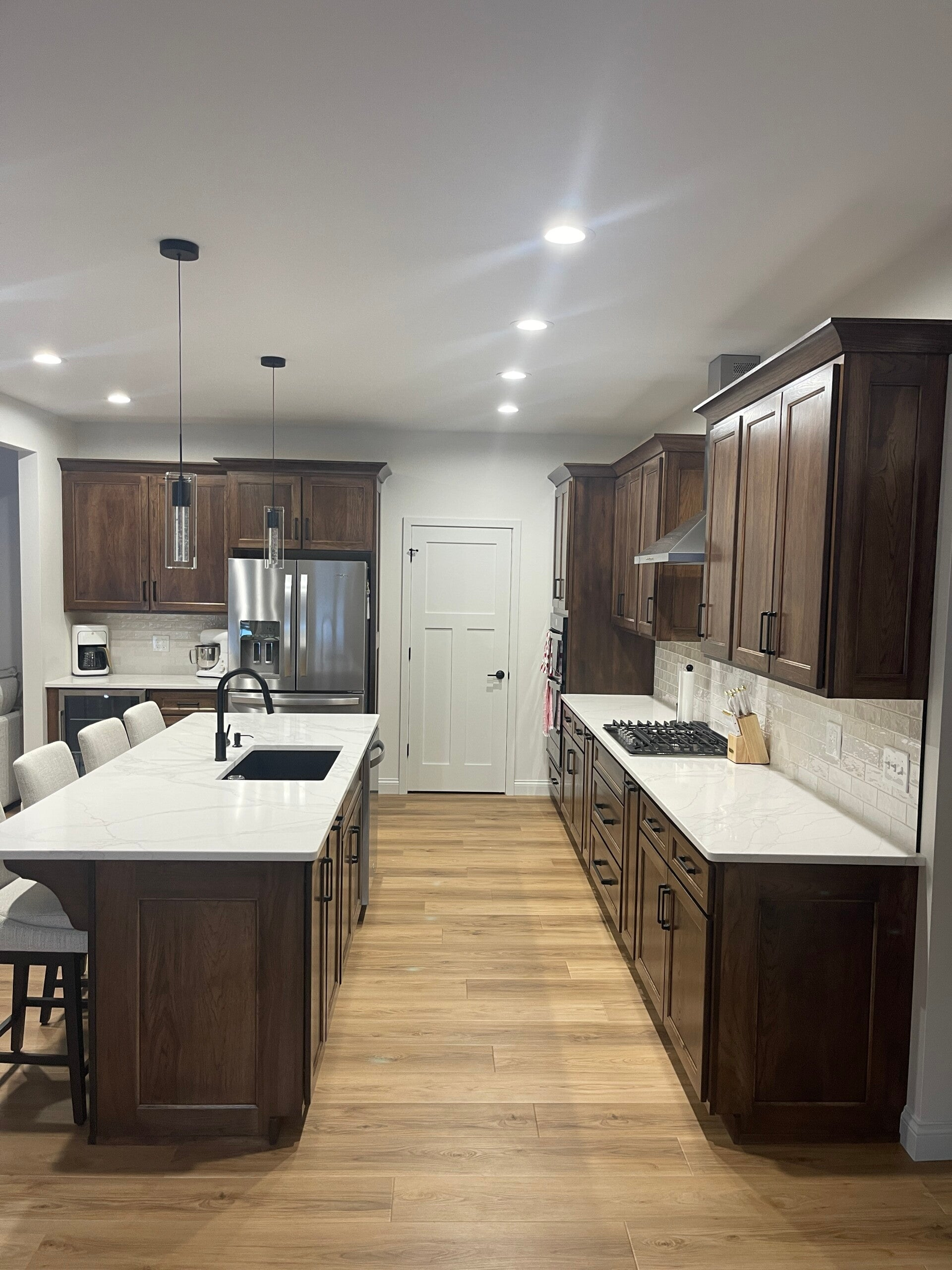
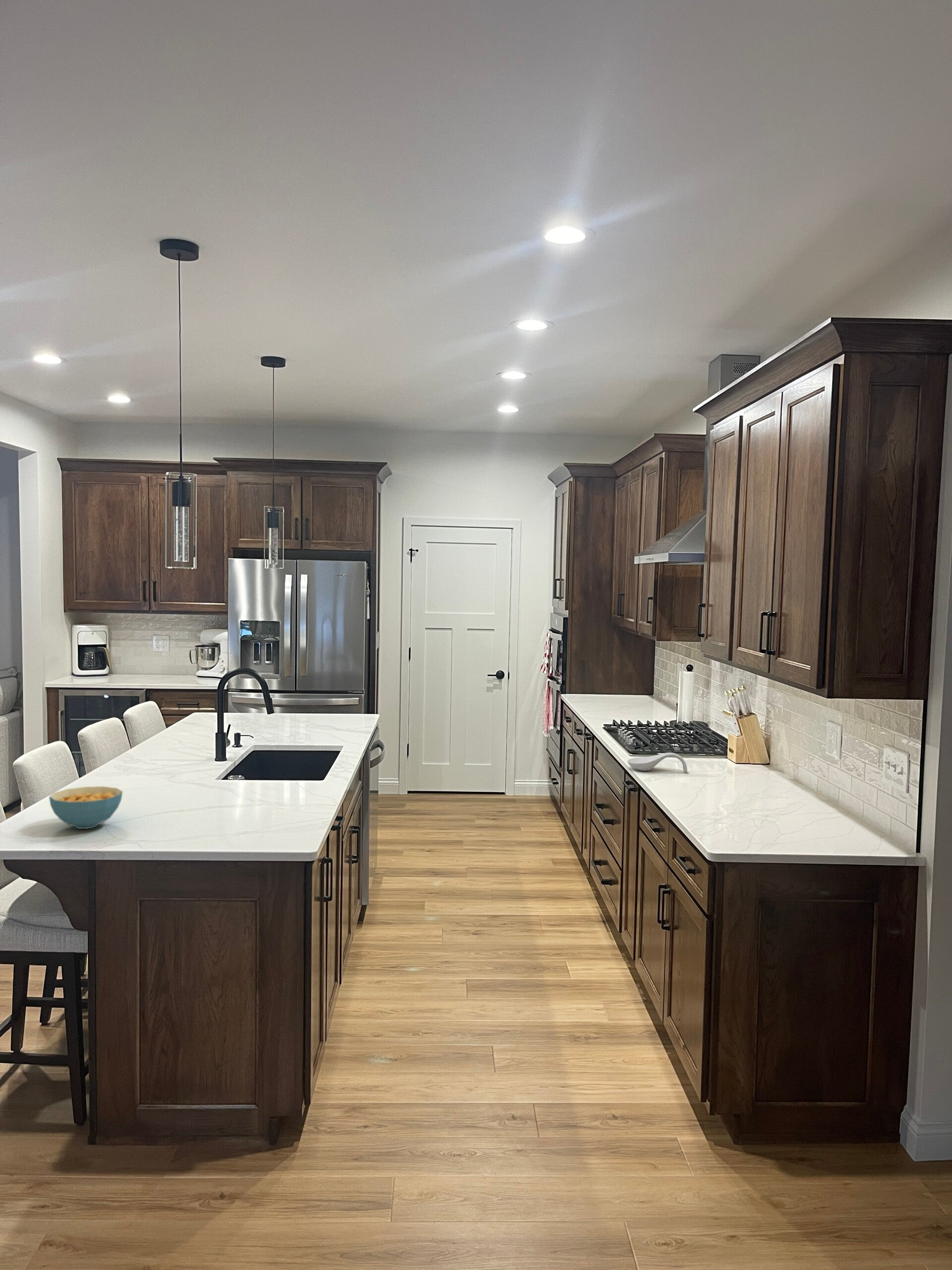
+ spoon rest [627,752,688,772]
+ cereal bowl [49,786,123,829]
